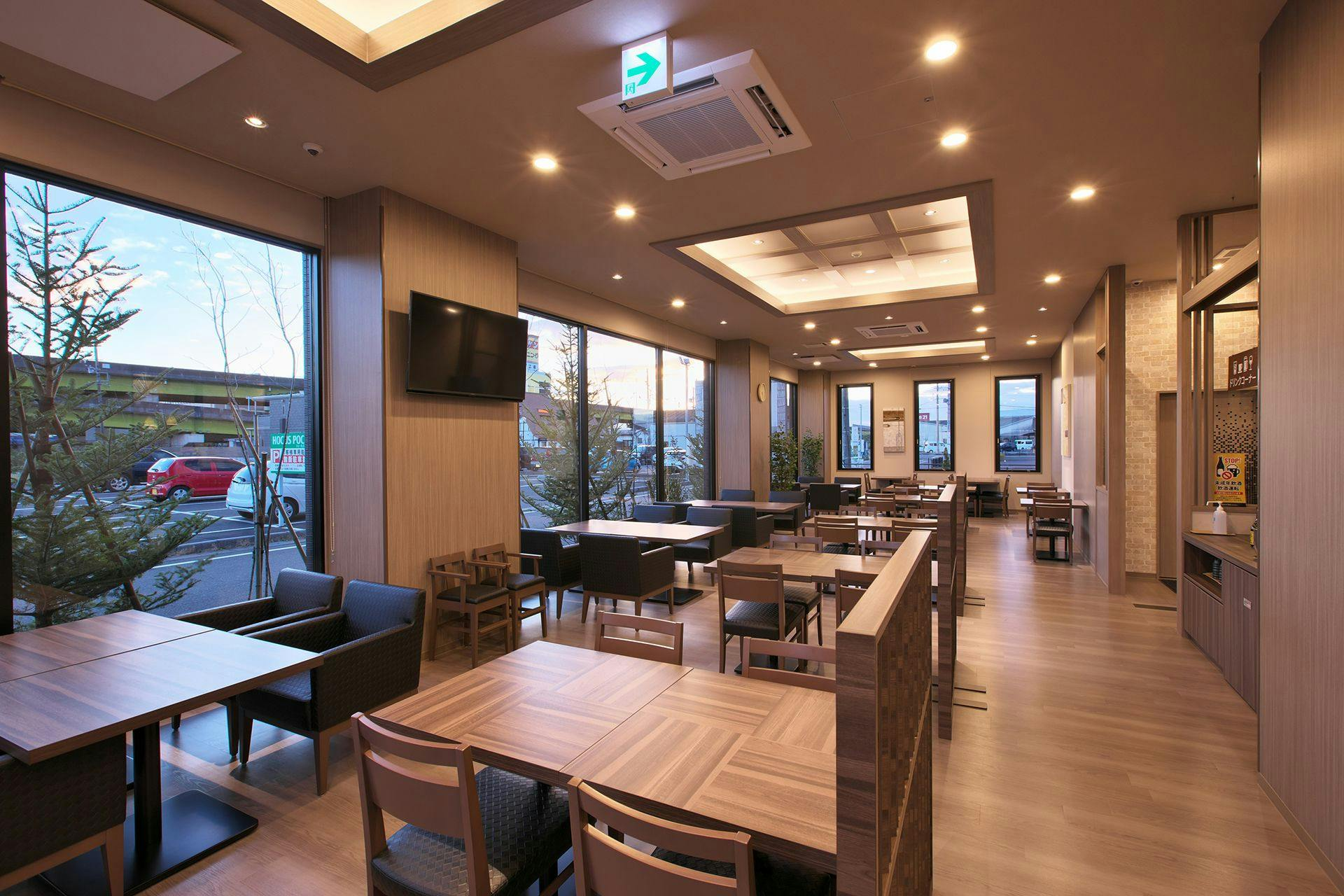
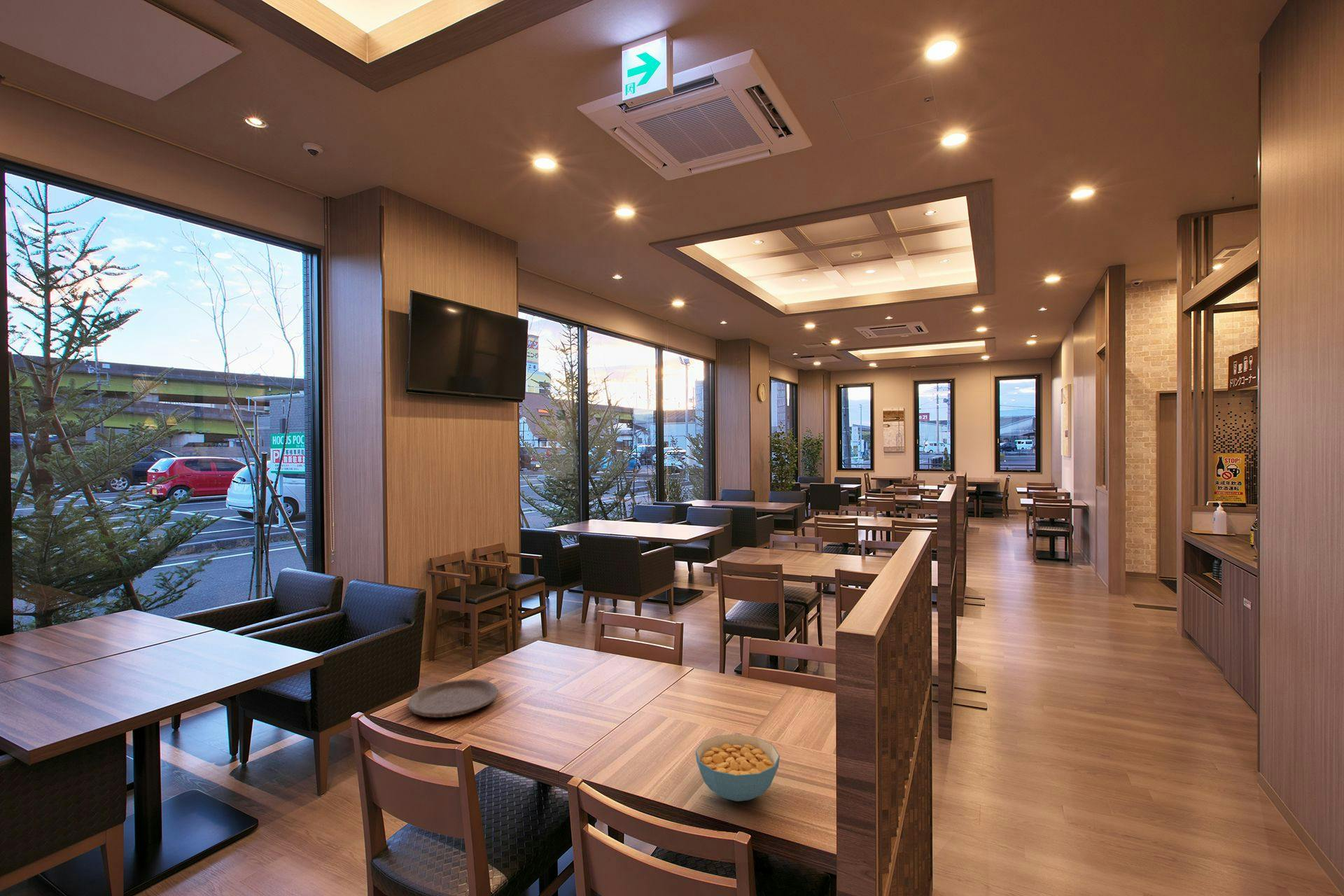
+ plate [407,678,499,718]
+ cereal bowl [694,734,780,802]
